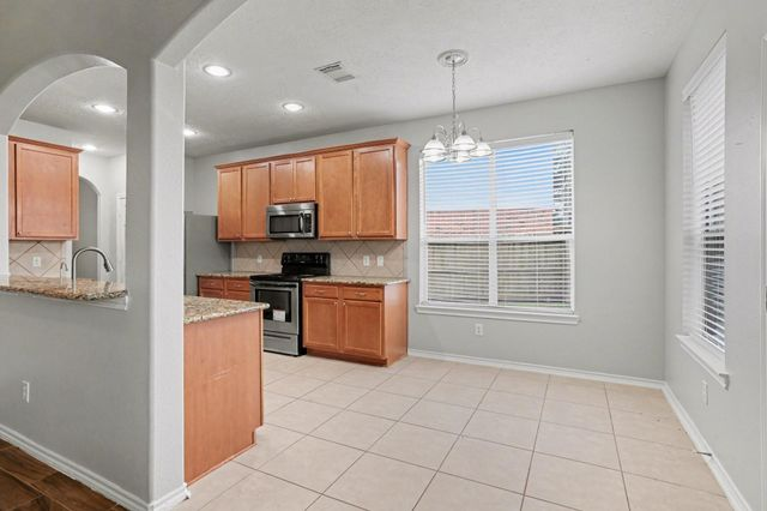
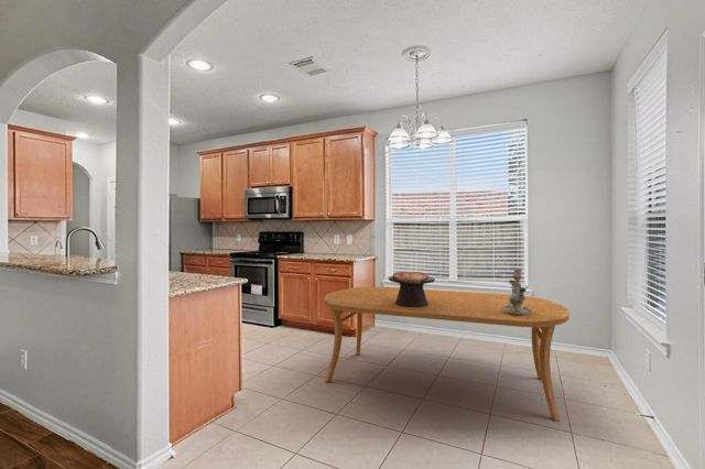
+ dining table [323,286,571,422]
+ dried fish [388,271,436,307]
+ candlestick [501,268,532,316]
